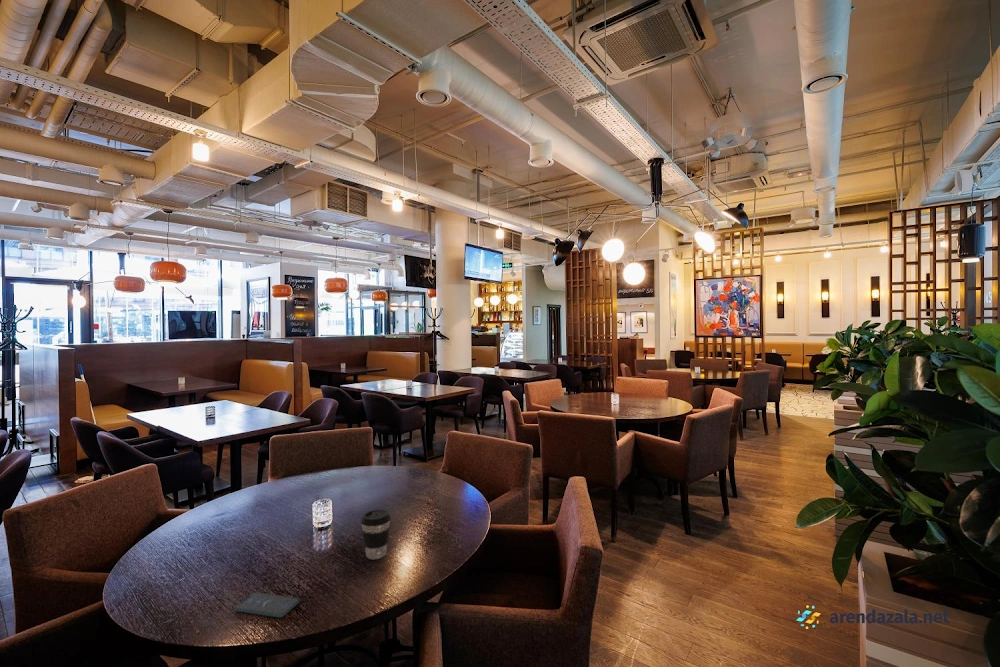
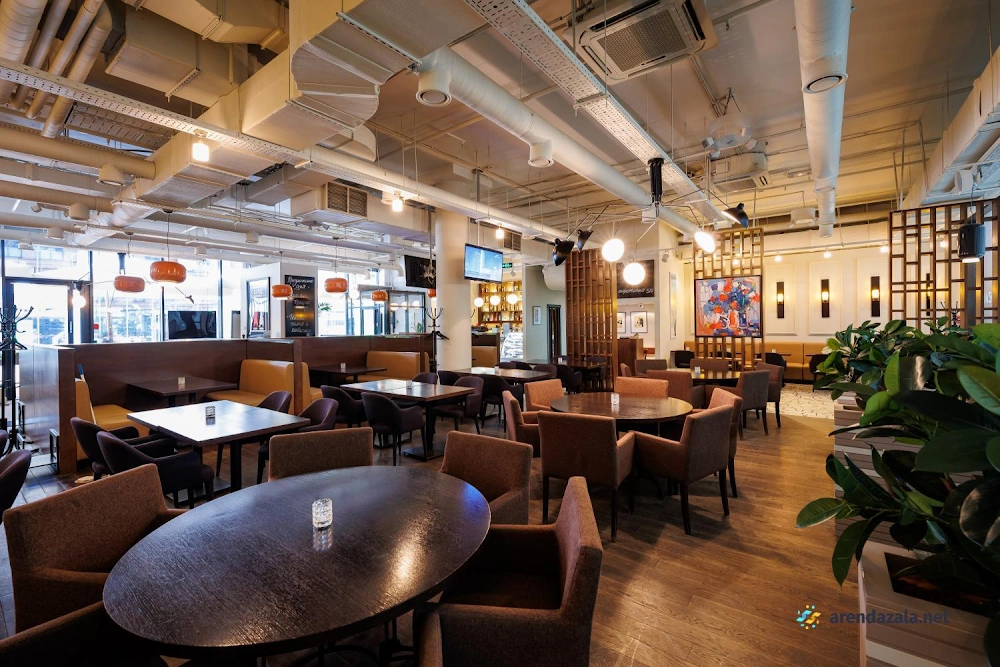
- smartphone [234,591,300,618]
- coffee cup [360,509,392,560]
